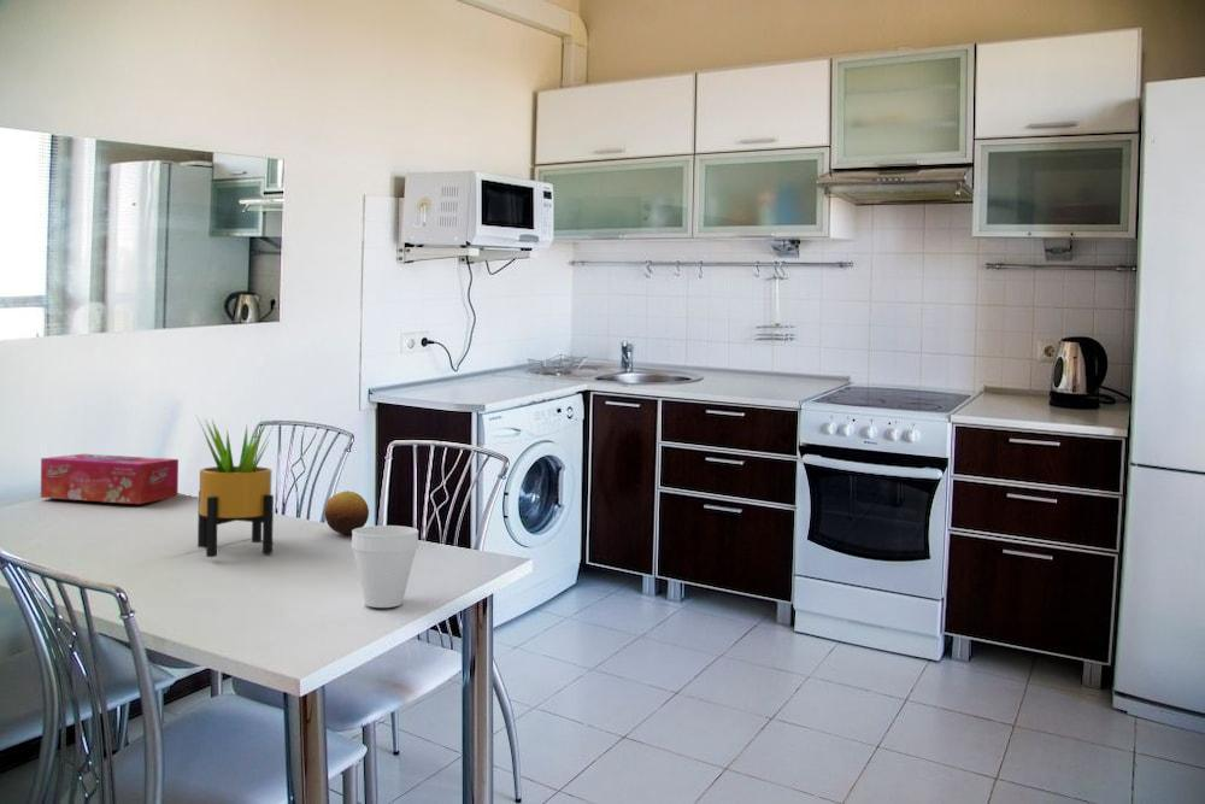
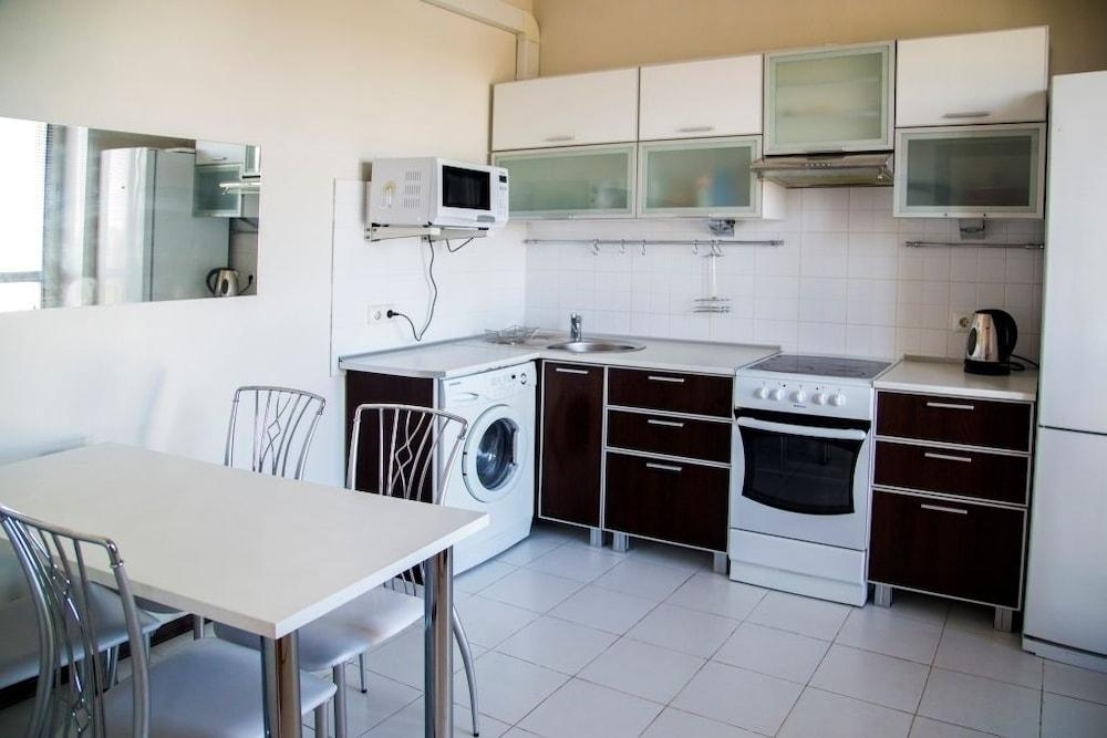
- potted plant [194,412,276,558]
- fruit [324,489,370,535]
- cup [351,524,419,609]
- tissue box [40,453,180,505]
